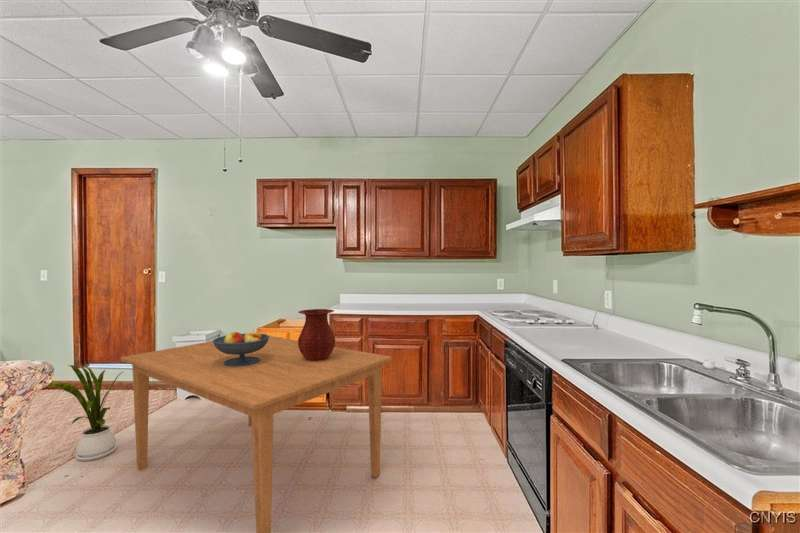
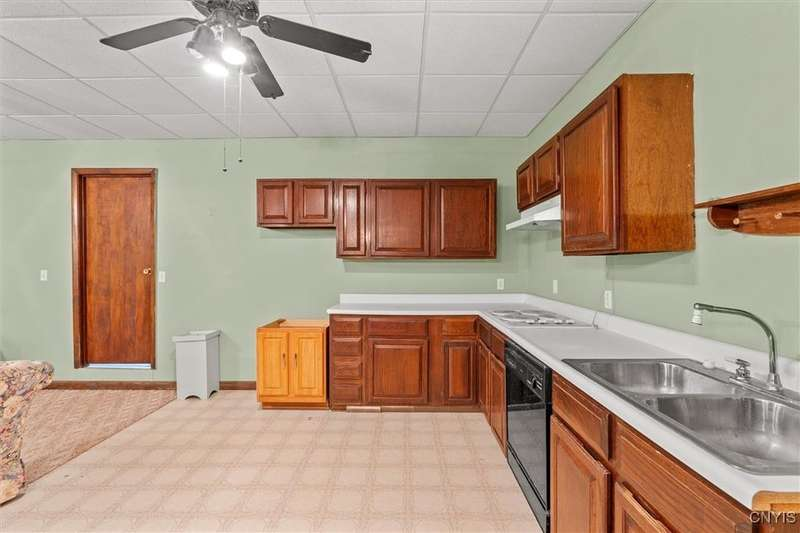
- fruit bowl [212,329,270,366]
- house plant [48,364,125,462]
- vase [297,308,336,361]
- dining table [120,335,393,533]
